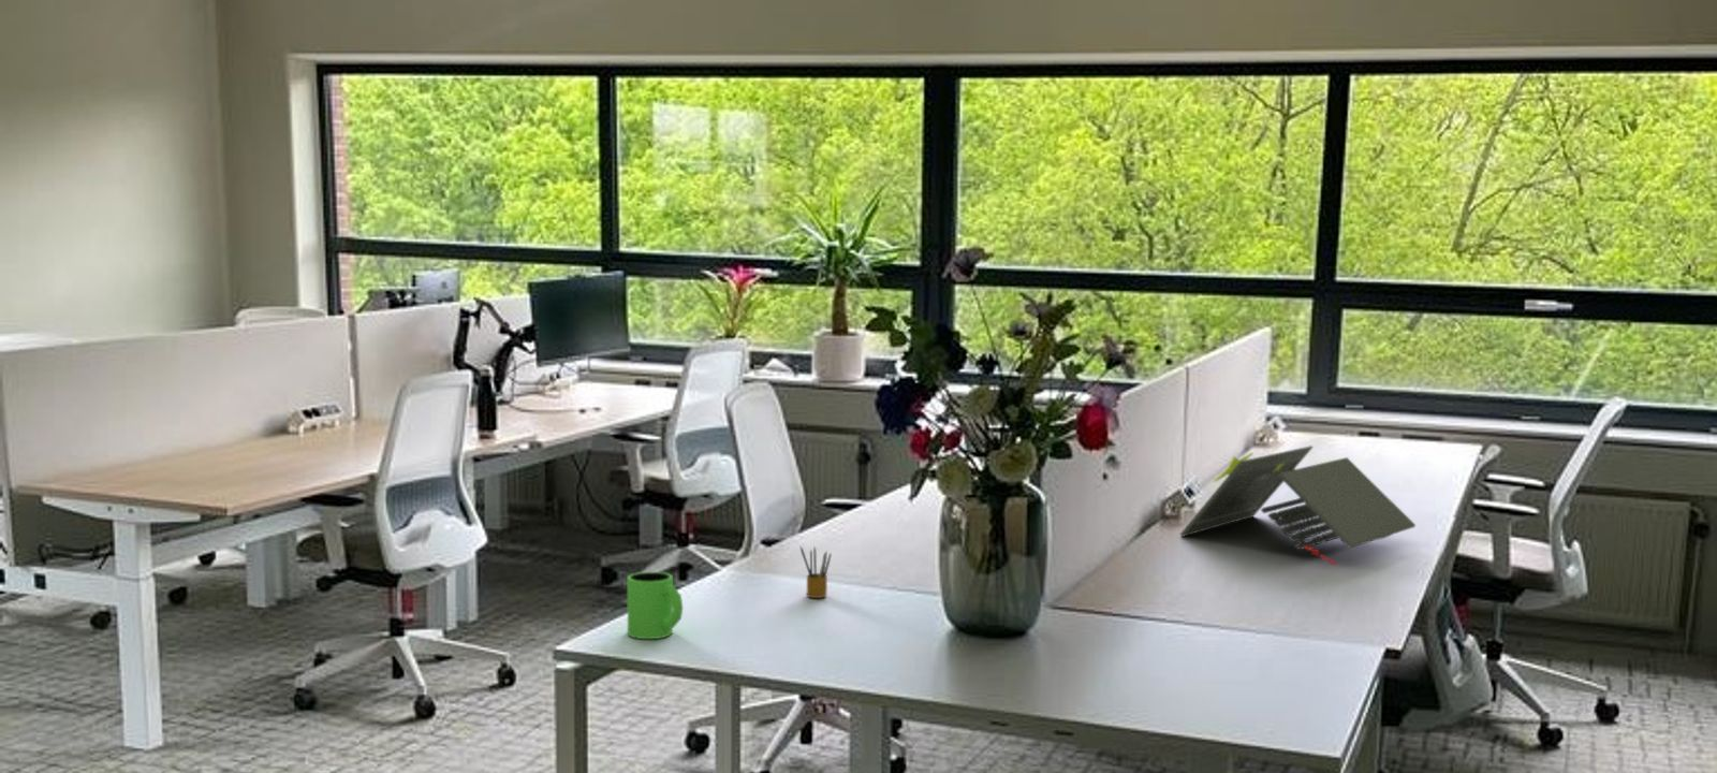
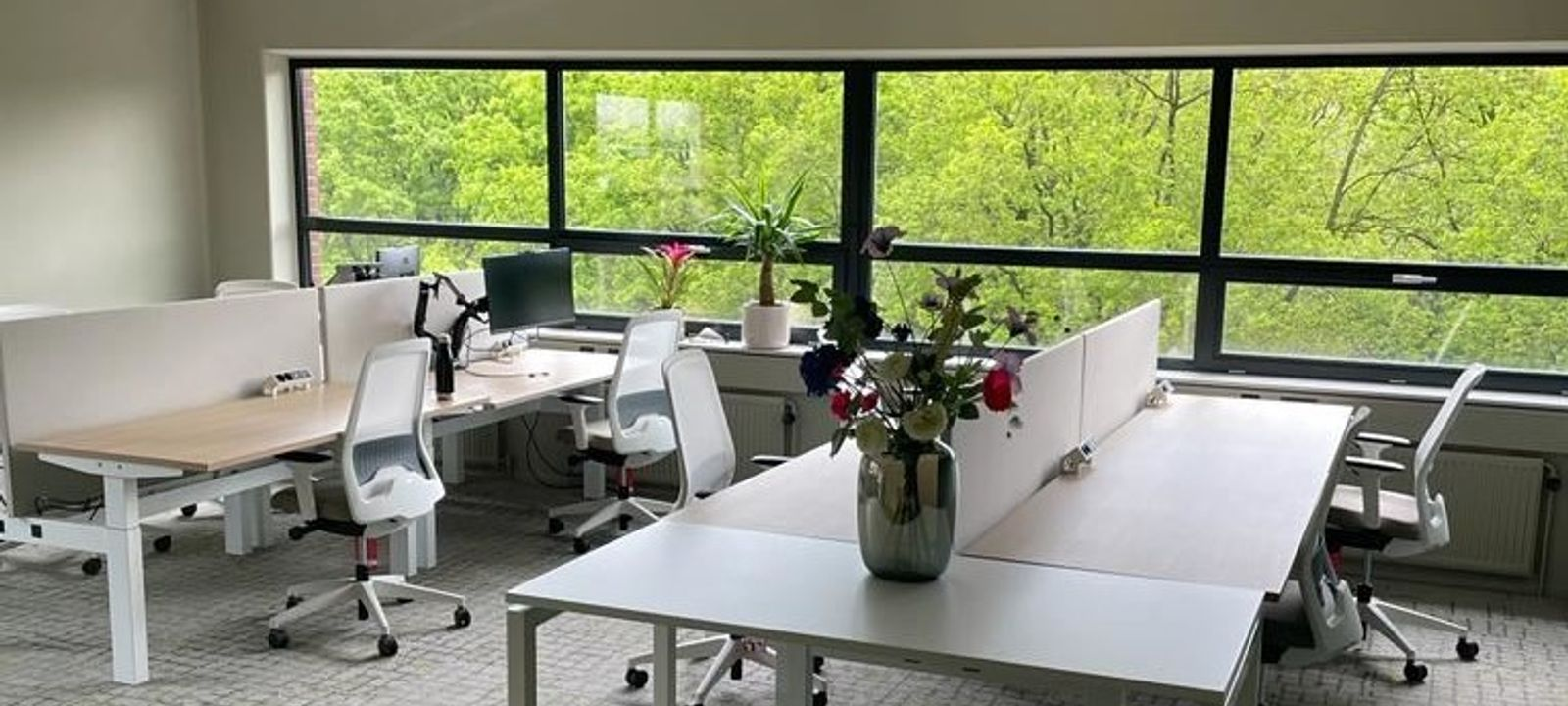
- pencil box [799,545,832,599]
- laptop [1179,445,1417,567]
- mug [626,572,683,639]
